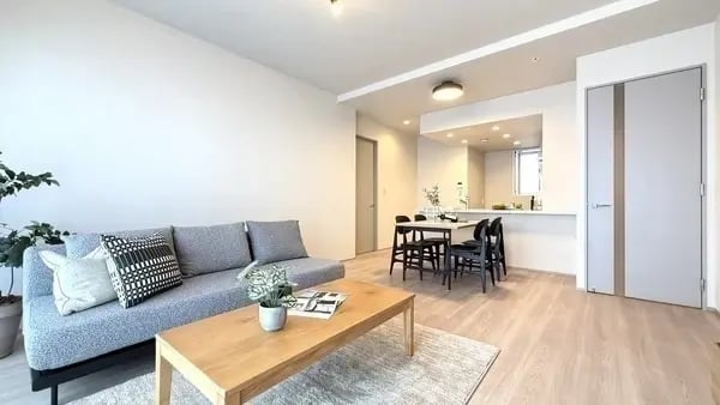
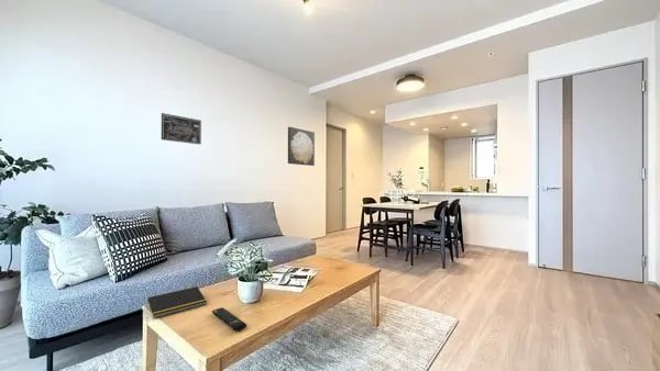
+ wall art [287,126,316,167]
+ wall art [161,112,202,145]
+ remote control [211,306,248,331]
+ notepad [145,285,208,319]
